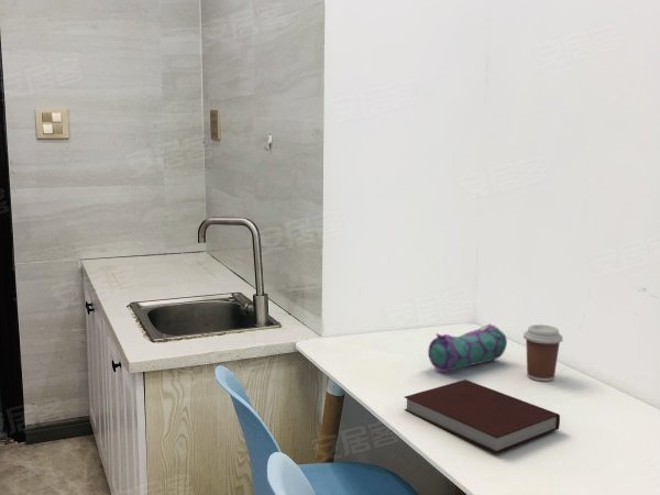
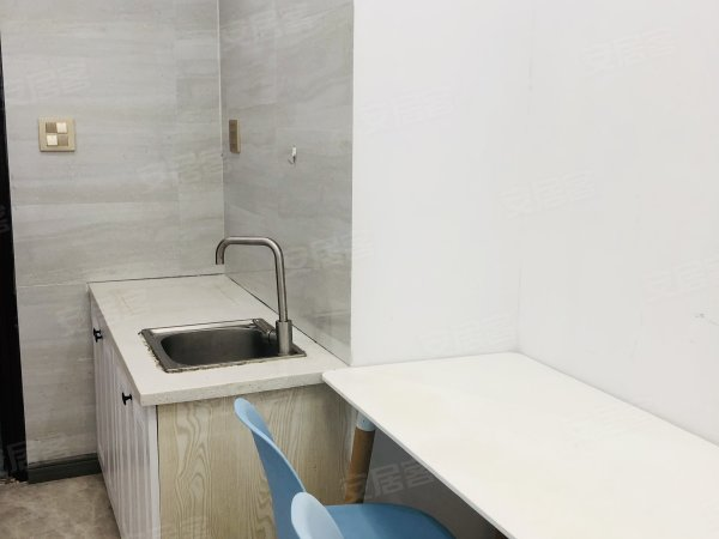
- pencil case [427,322,508,373]
- coffee cup [522,323,564,382]
- notebook [403,378,561,454]
